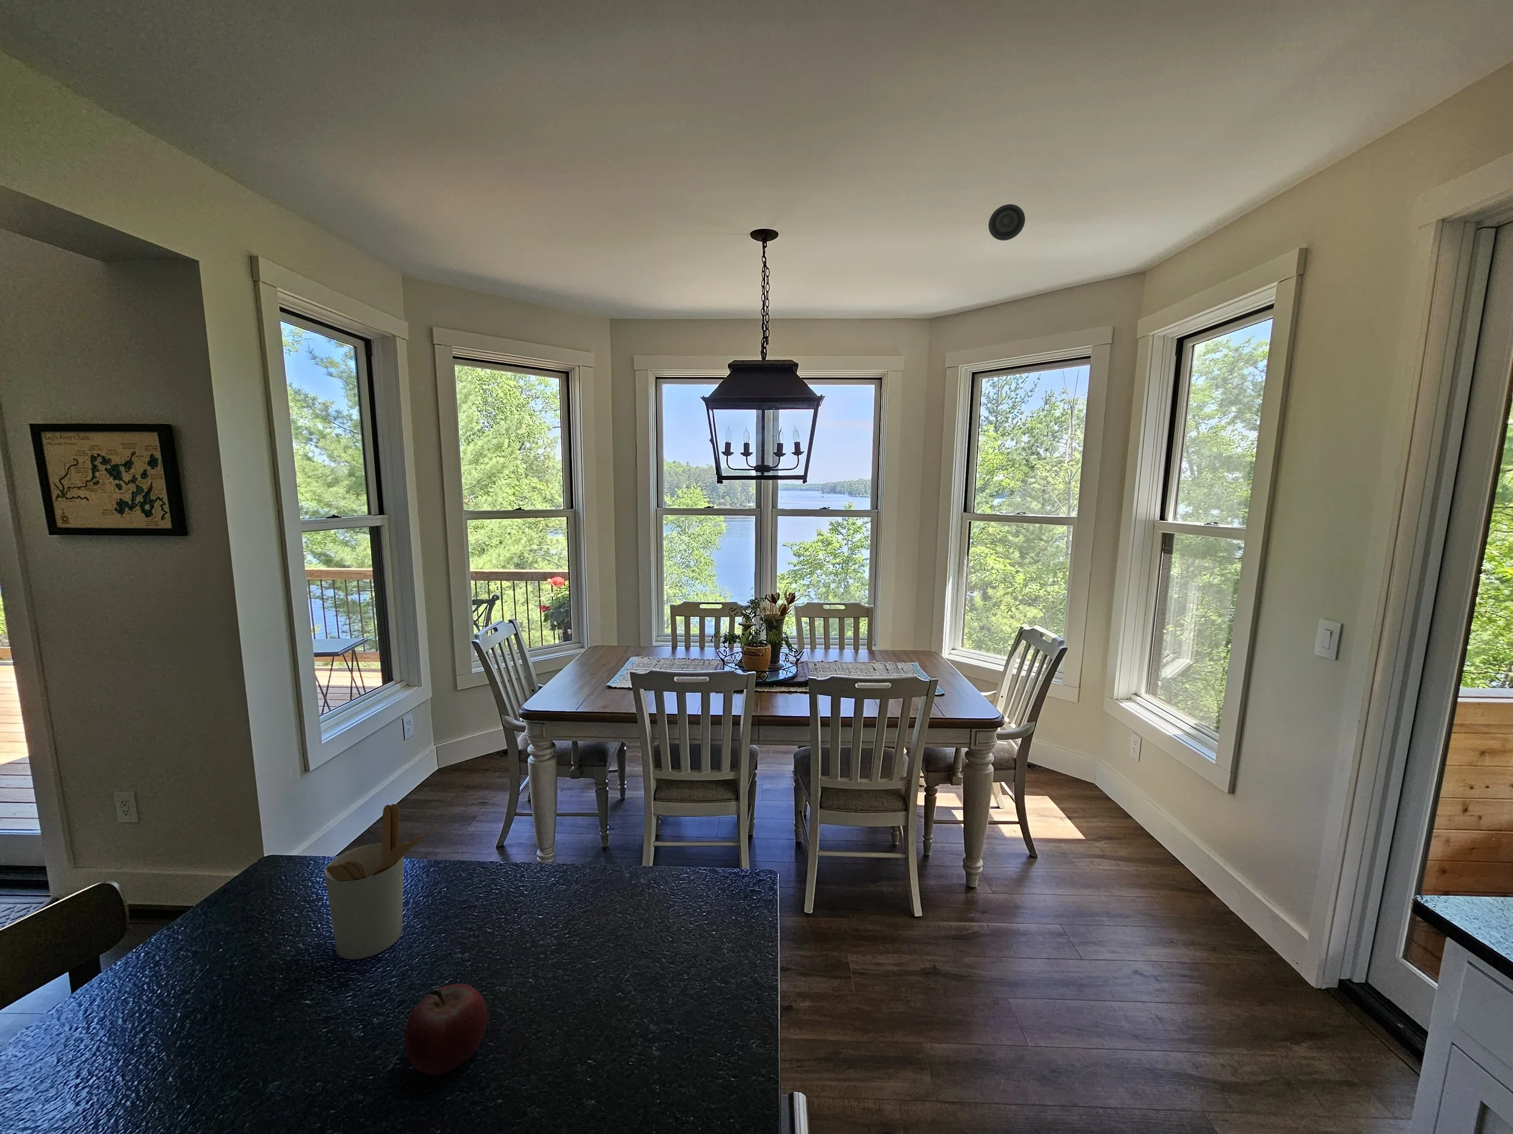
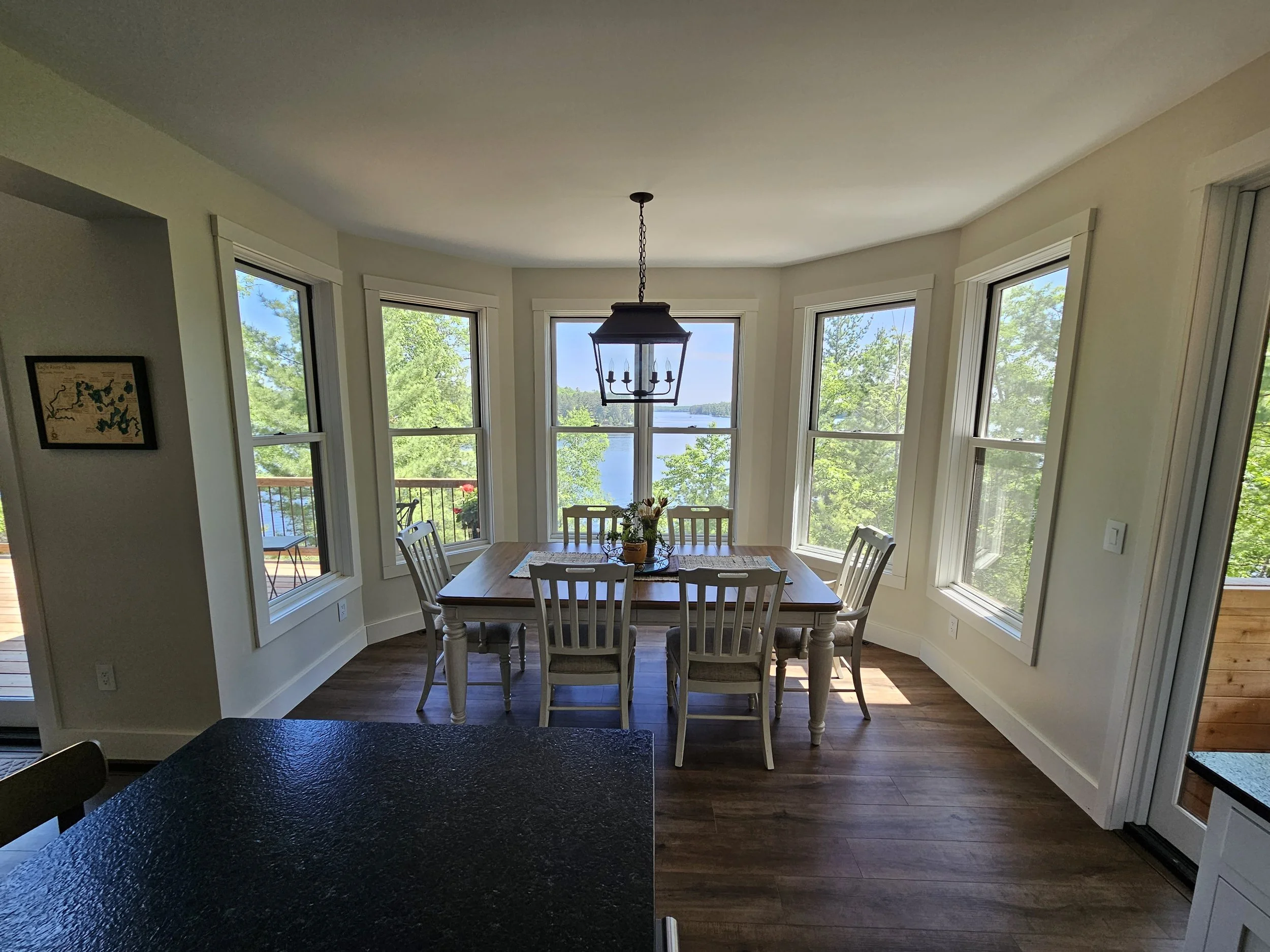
- fruit [404,984,487,1076]
- utensil holder [324,803,438,960]
- smoke detector [988,204,1026,242]
